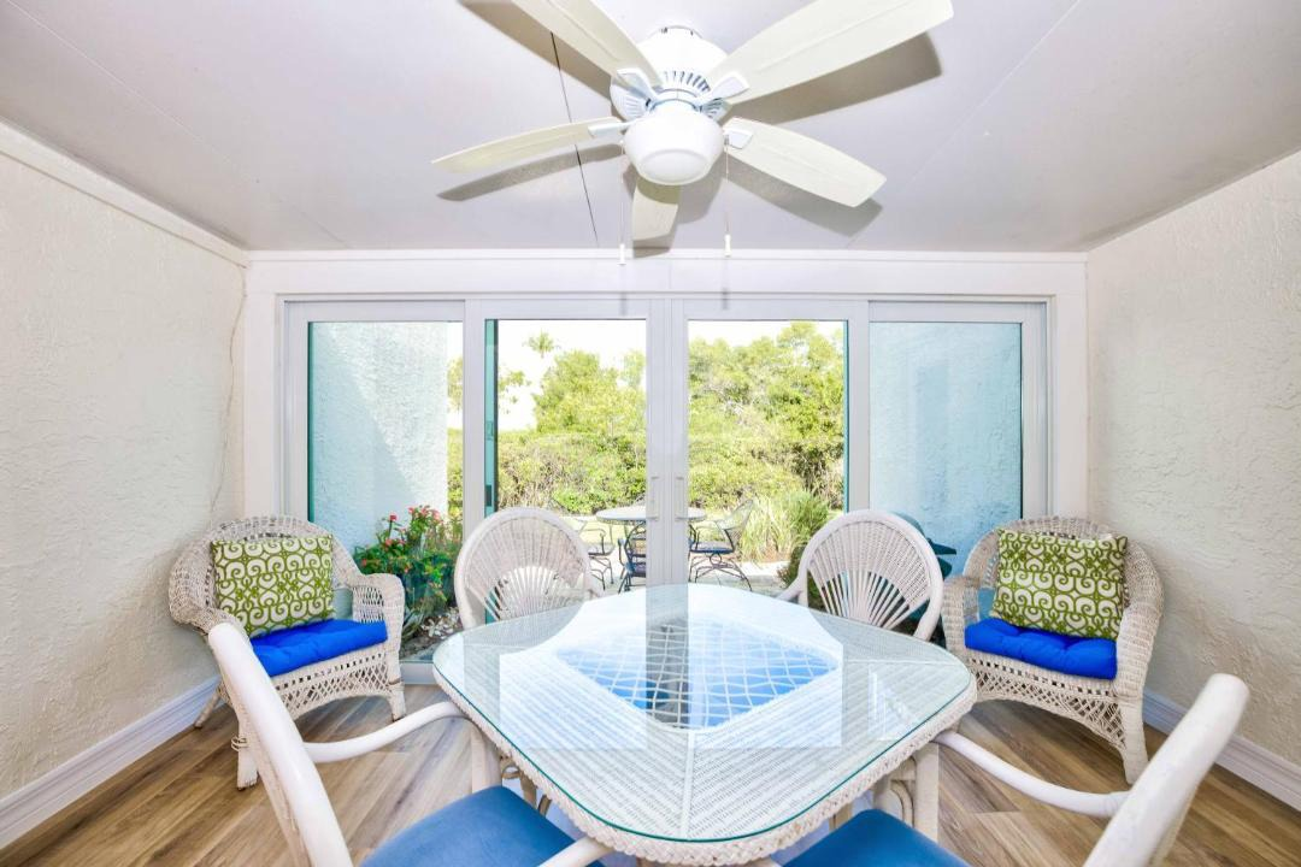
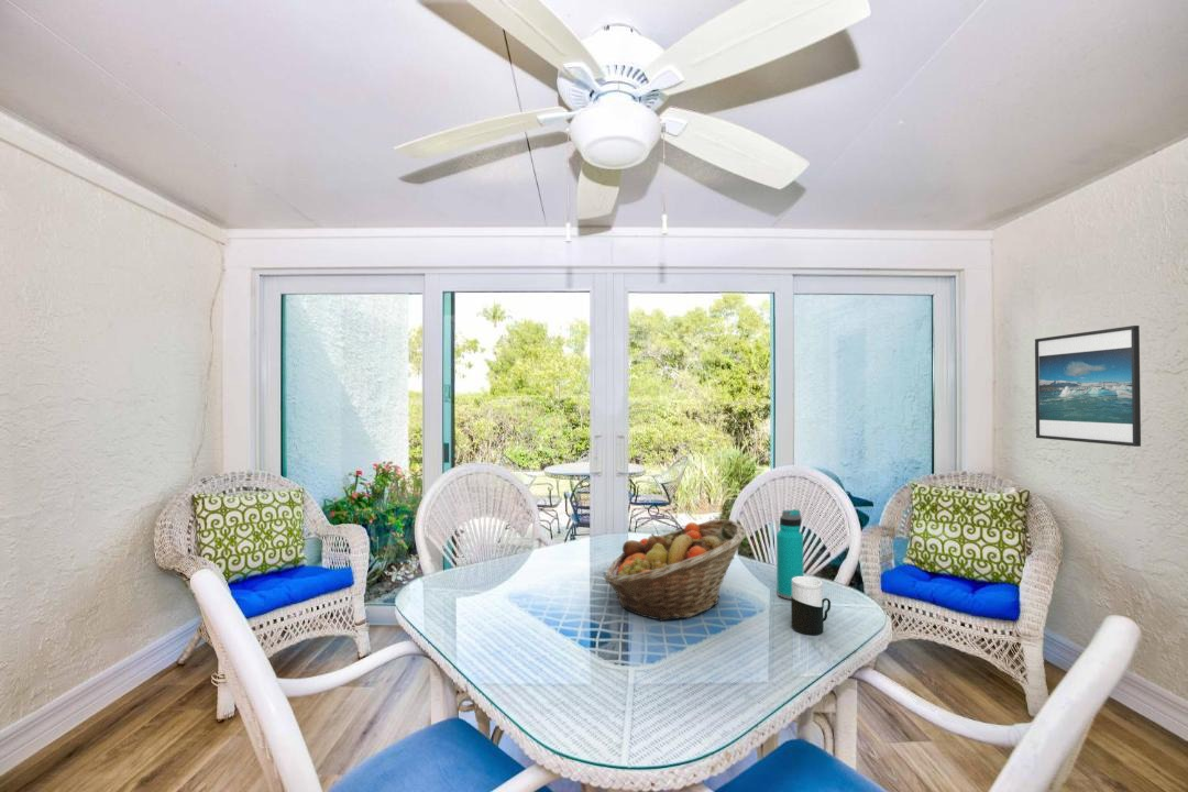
+ water bottle [776,508,805,601]
+ fruit basket [603,518,748,623]
+ cup [790,575,832,636]
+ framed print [1034,324,1142,448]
